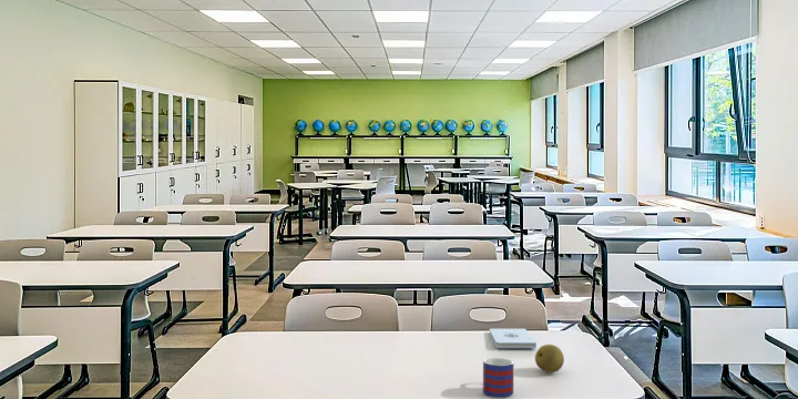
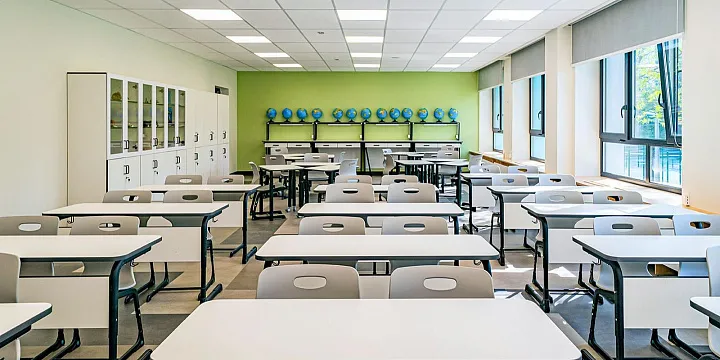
- mug [482,357,514,398]
- fruit [534,344,565,374]
- notepad [489,328,538,349]
